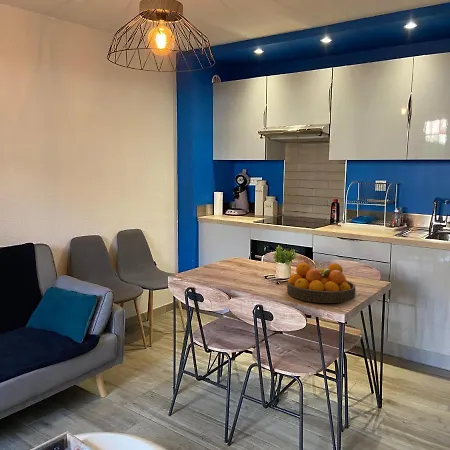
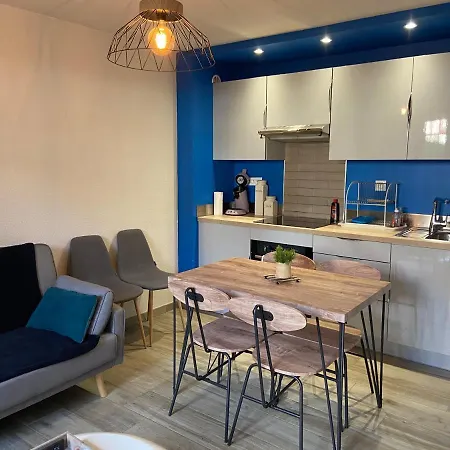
- fruit bowl [286,262,356,304]
